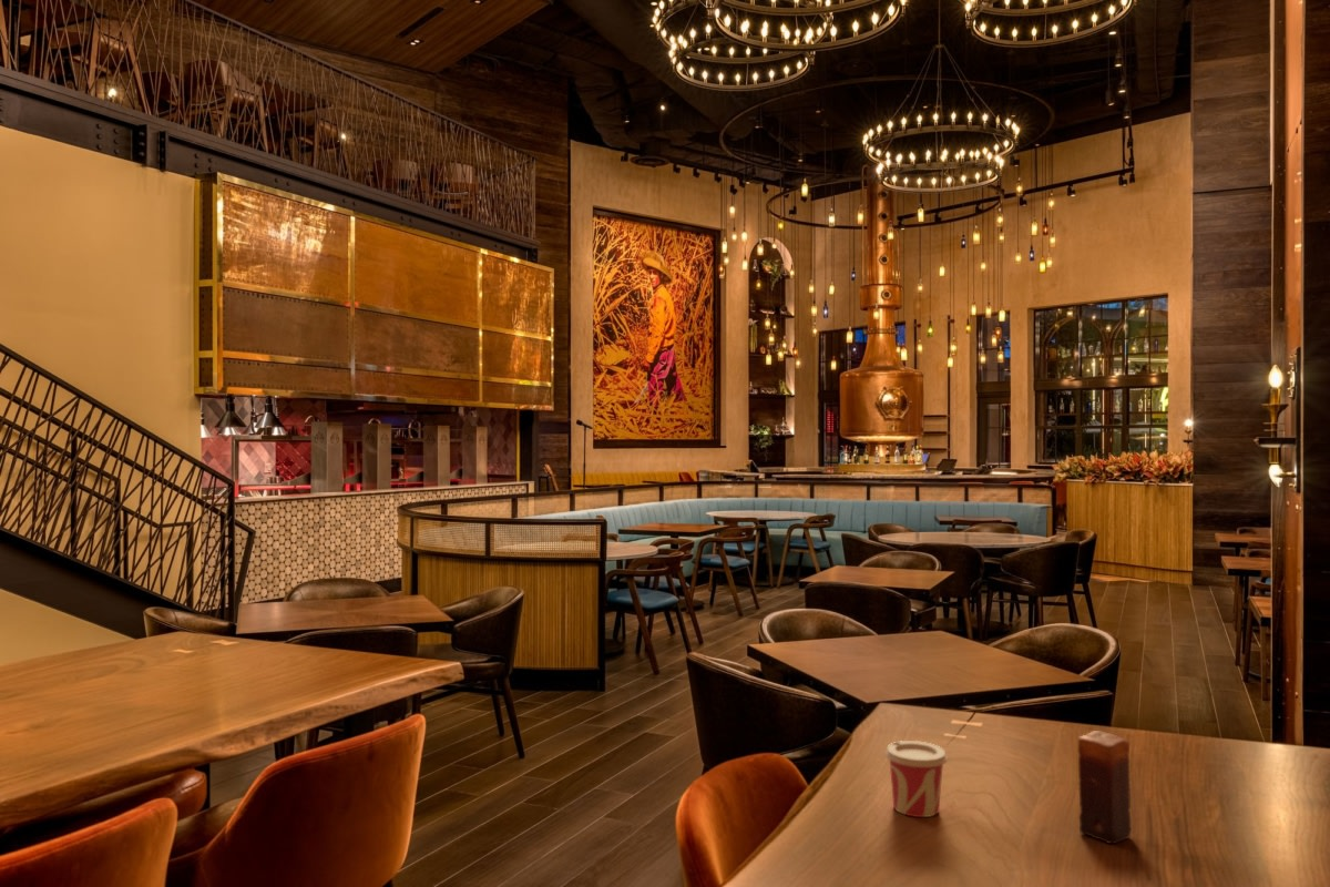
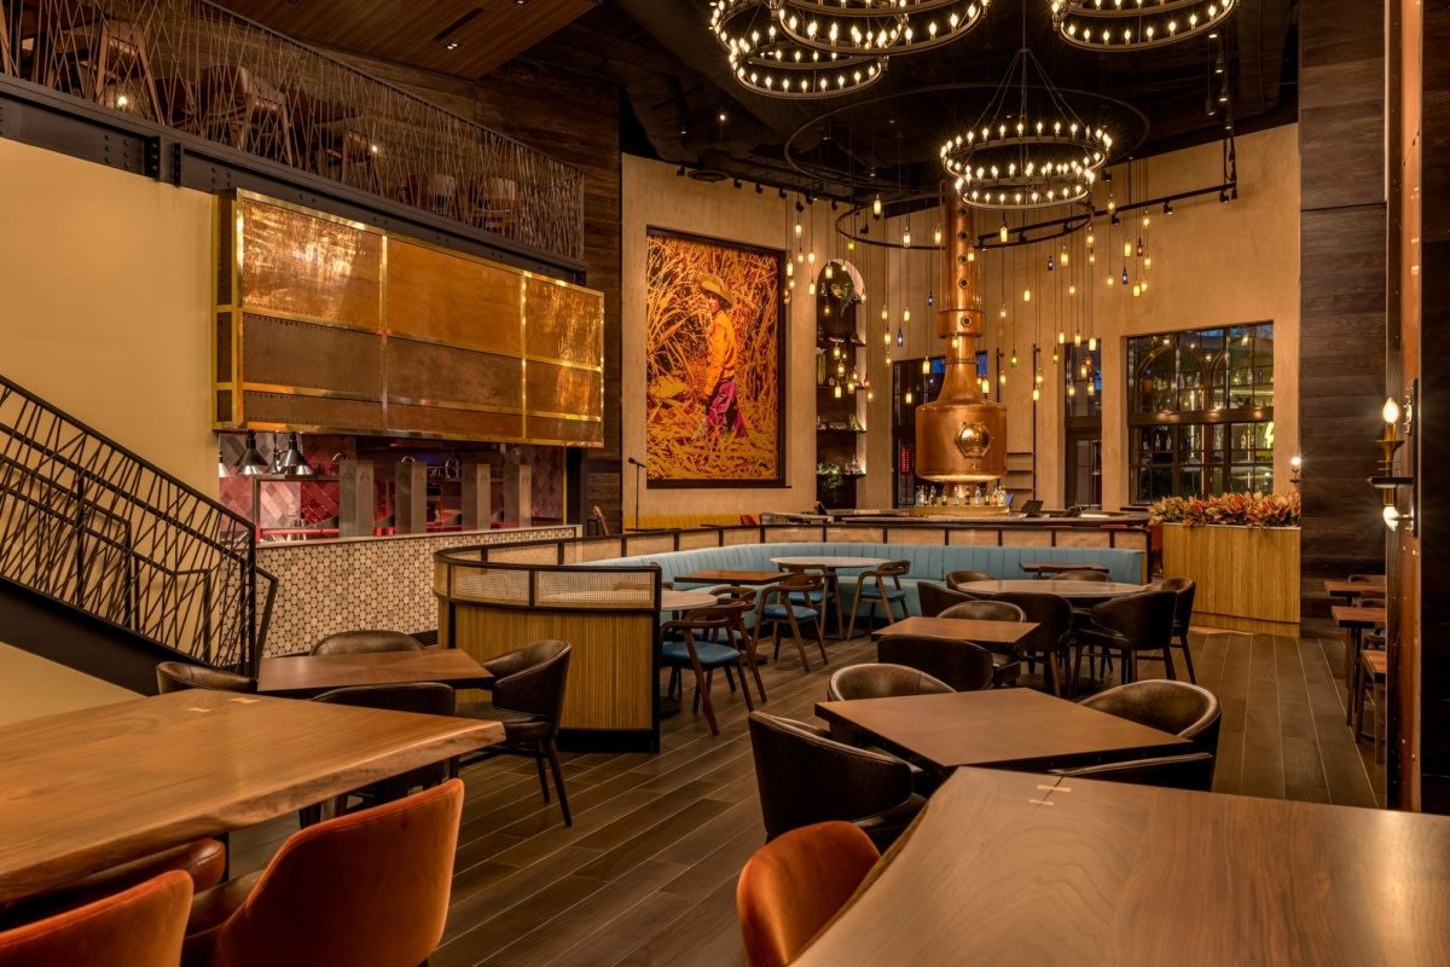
- candle [1077,730,1133,845]
- cup [883,740,949,818]
